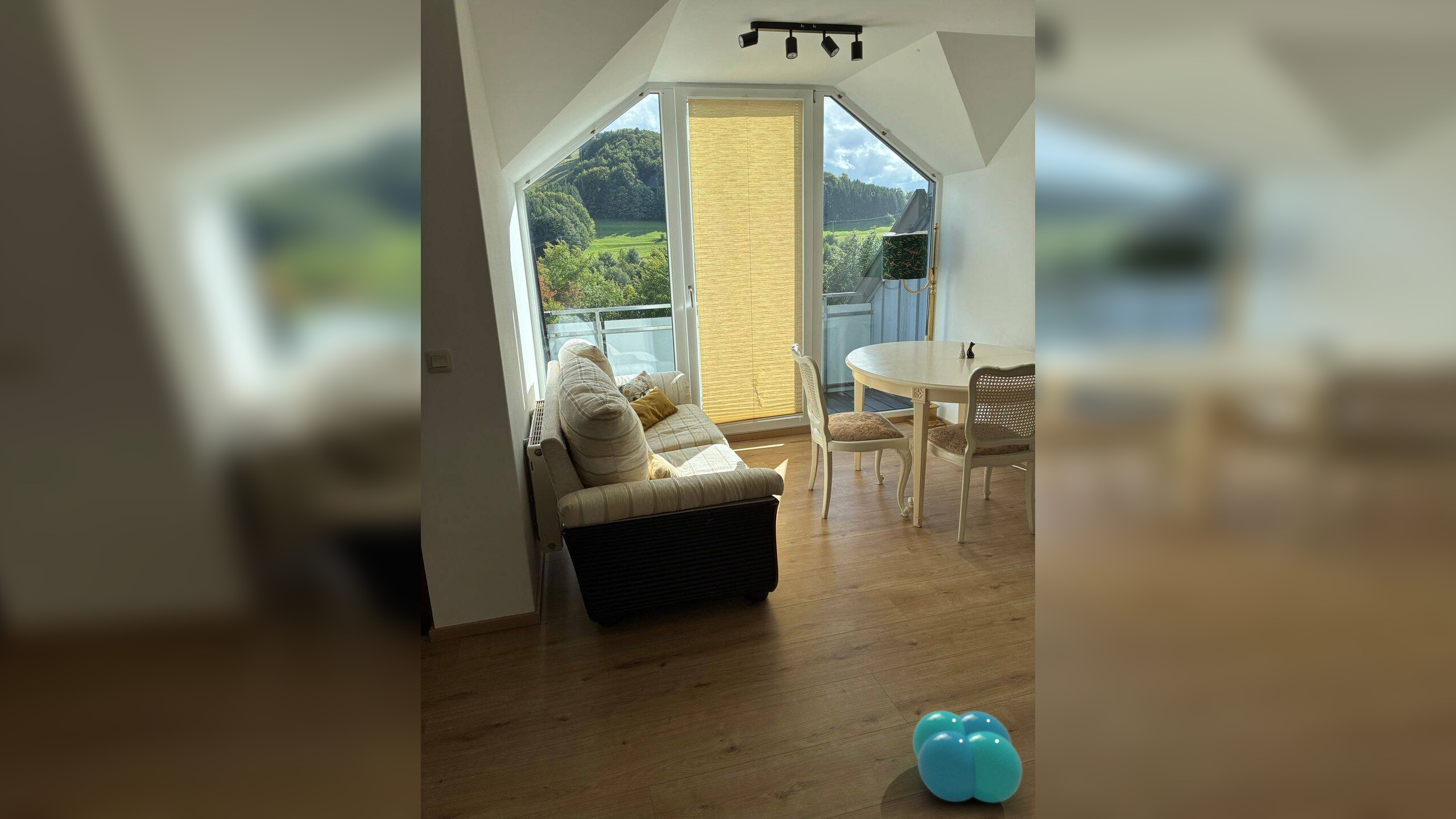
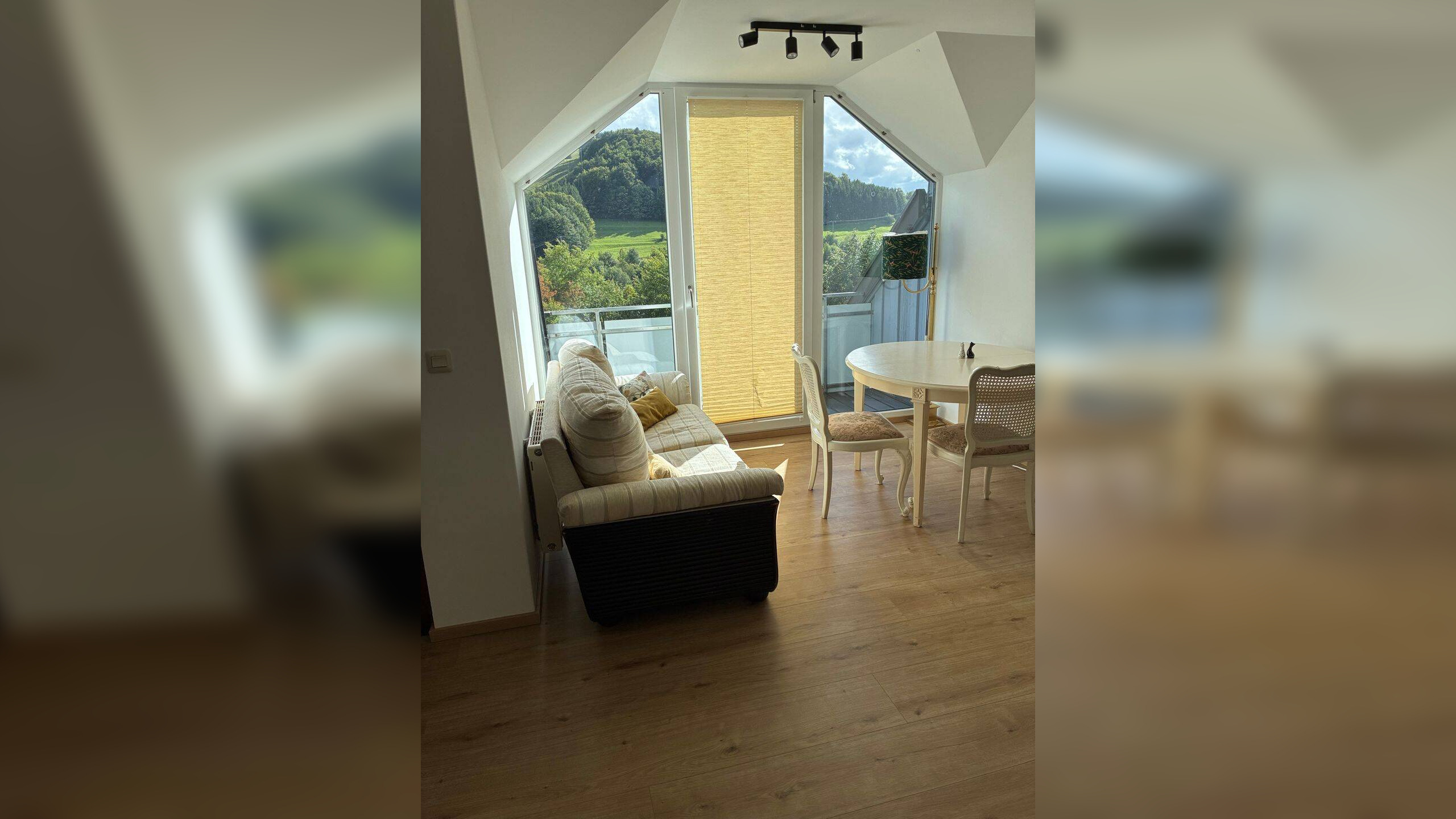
- ball [912,710,1023,803]
